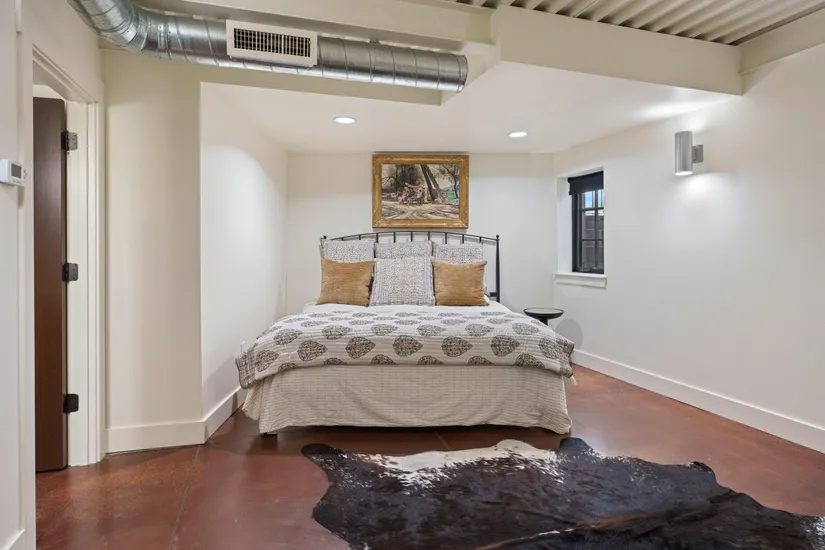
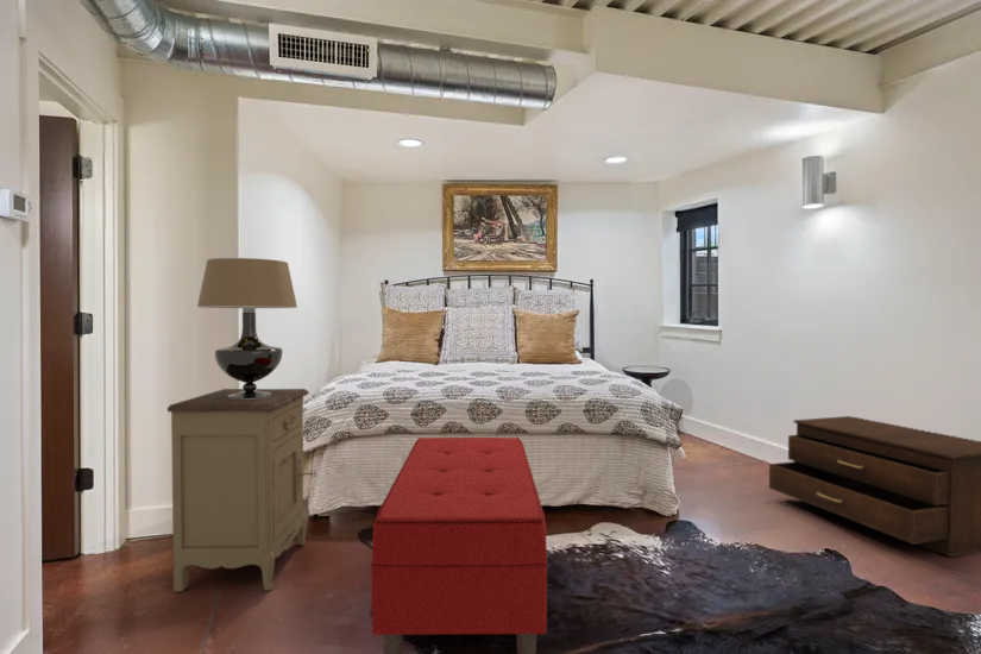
+ bench [370,436,548,654]
+ table lamp [196,257,298,398]
+ drawer [768,415,981,559]
+ nightstand [166,388,317,593]
